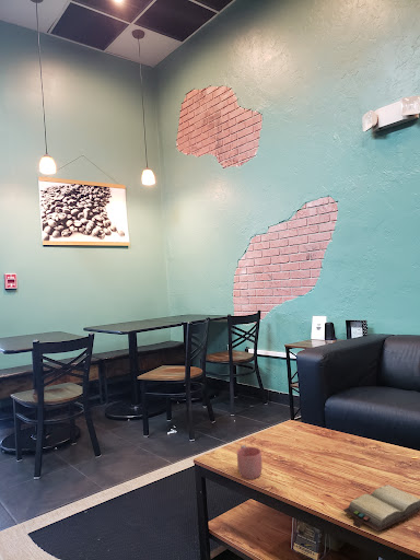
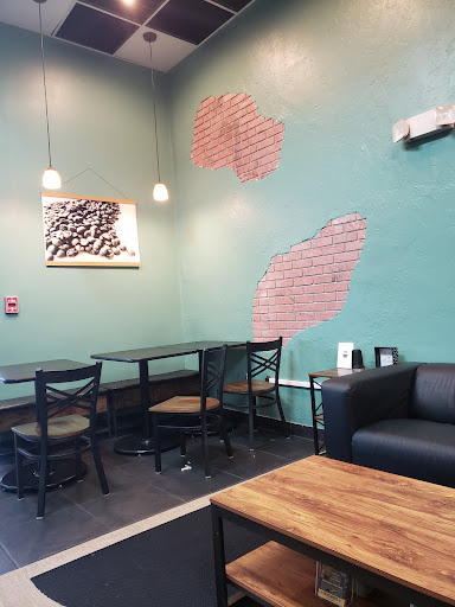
- hardback book [342,483,420,533]
- mug [236,444,264,480]
